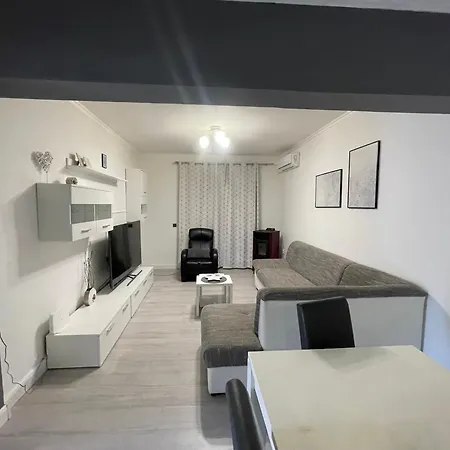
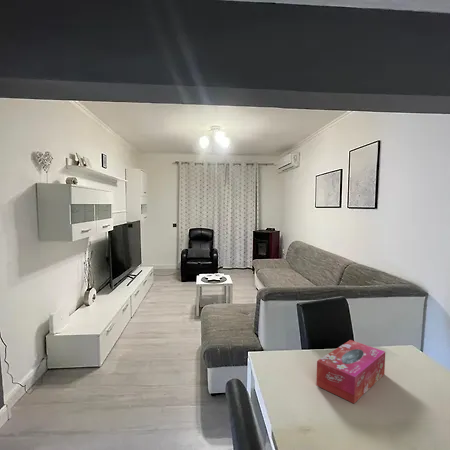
+ tissue box [315,339,386,404]
